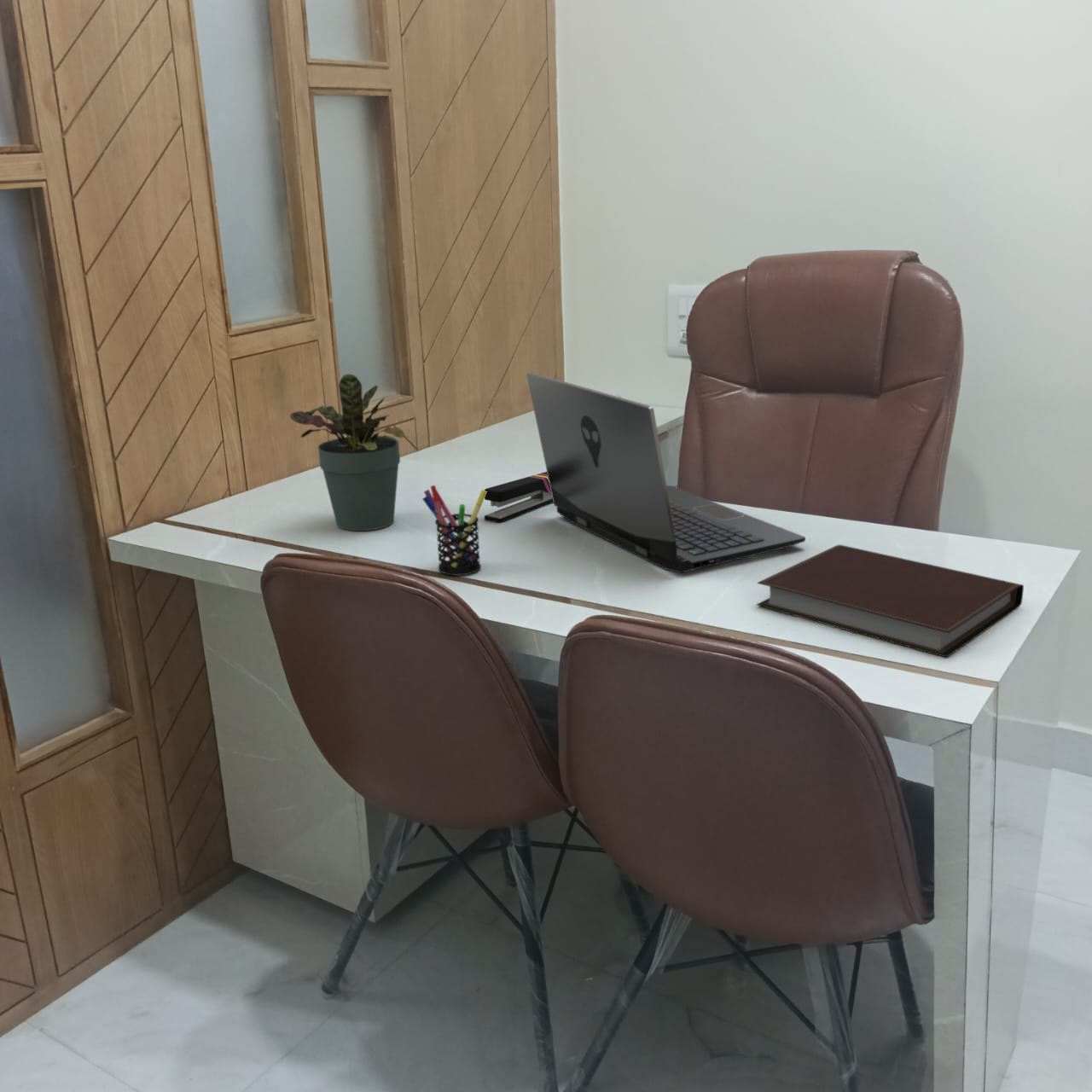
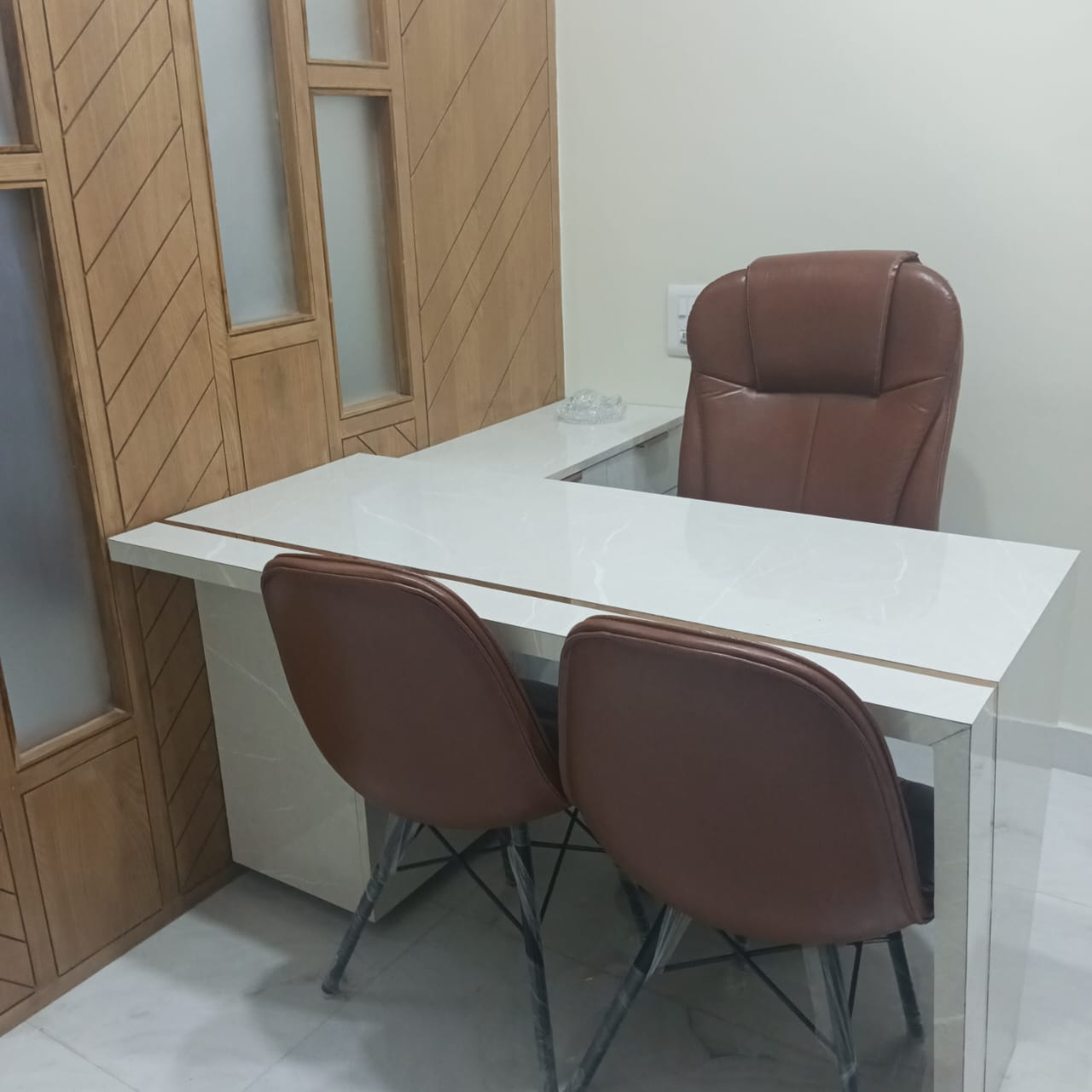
- pen holder [421,485,487,576]
- laptop [526,371,806,574]
- stapler [484,471,553,523]
- notebook [756,543,1025,659]
- potted plant [289,374,405,531]
